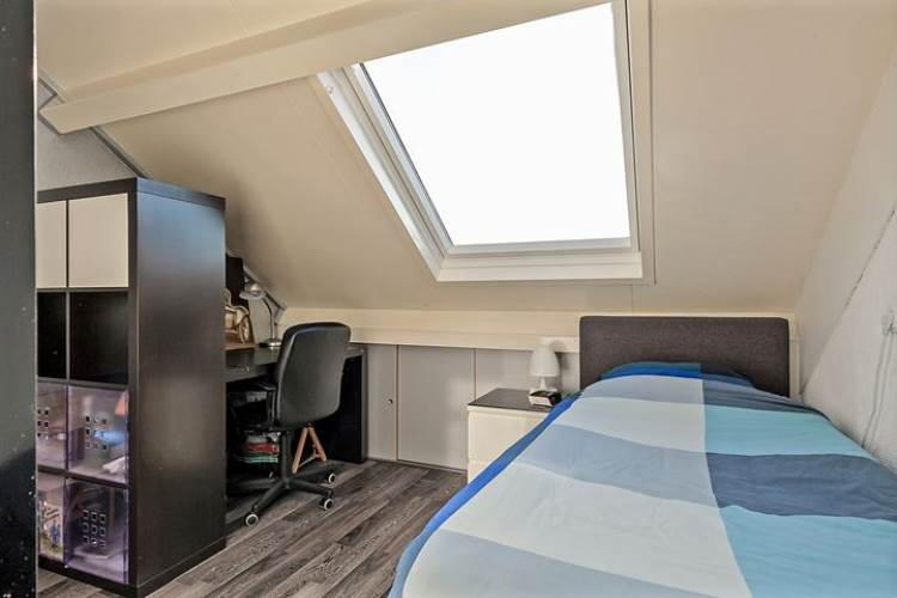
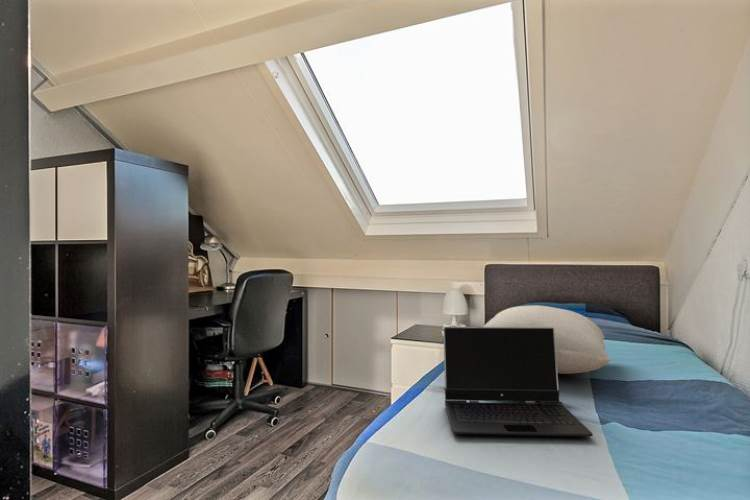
+ laptop computer [442,326,594,437]
+ pillow [483,304,612,375]
